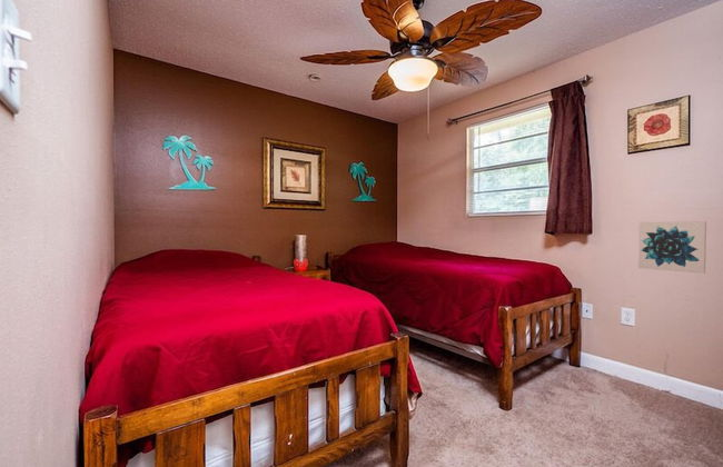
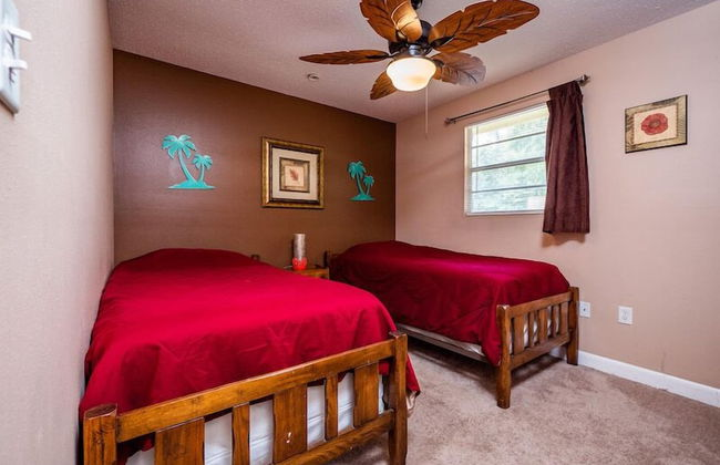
- wall art [637,220,707,275]
